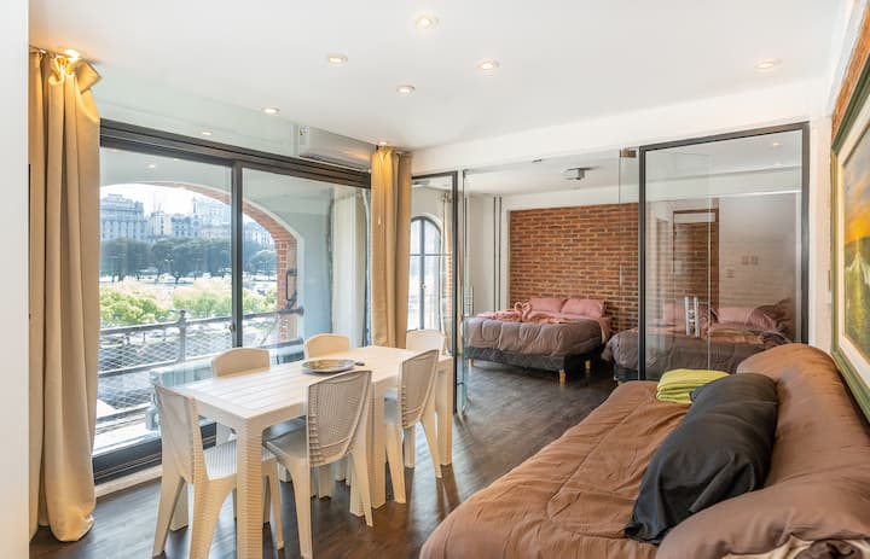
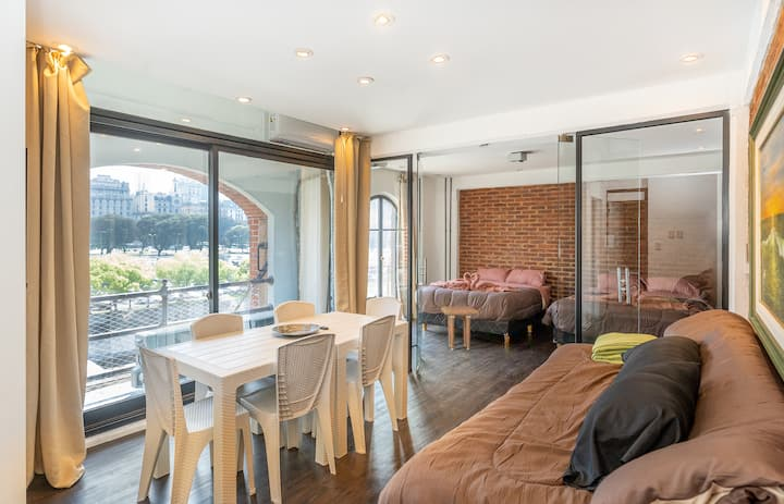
+ side table [440,305,479,351]
